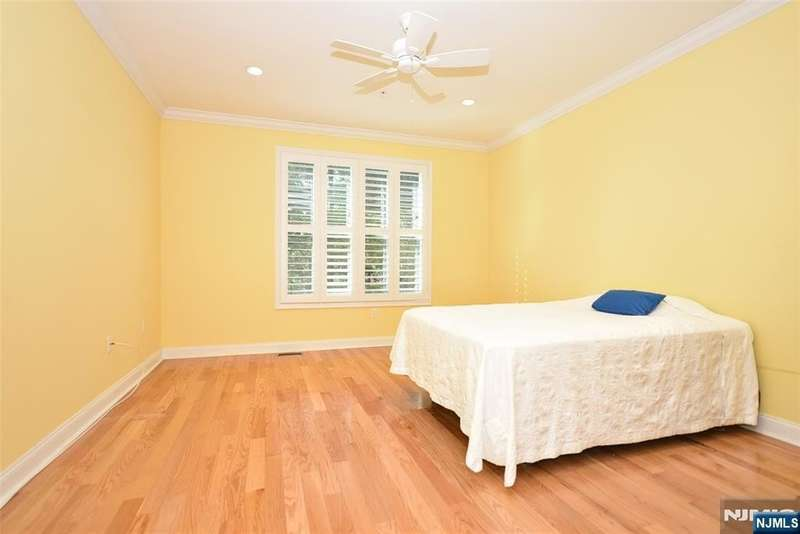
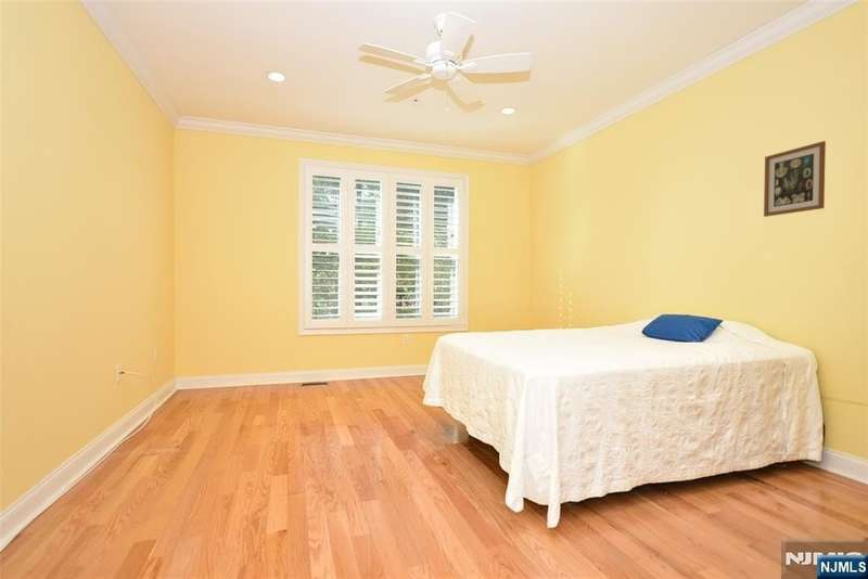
+ wall art [763,140,827,218]
